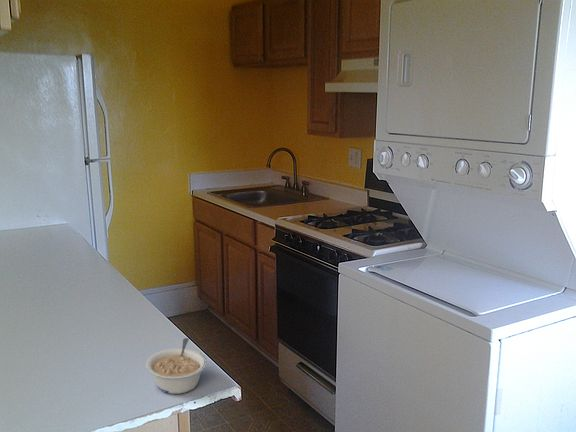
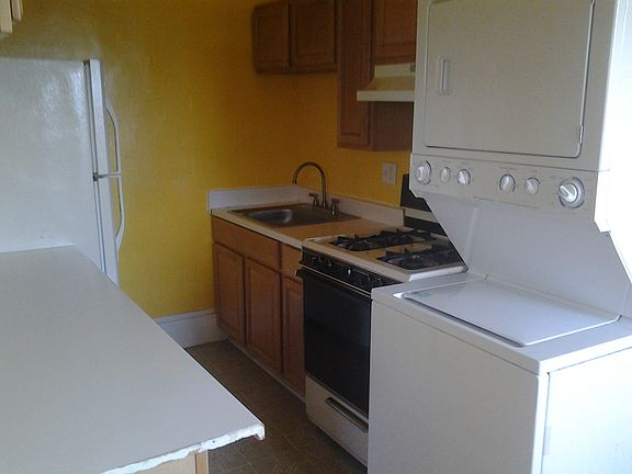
- legume [145,337,208,395]
